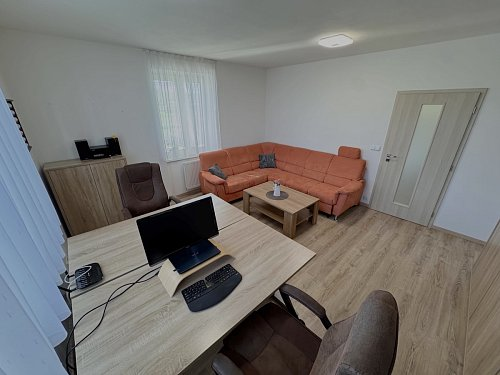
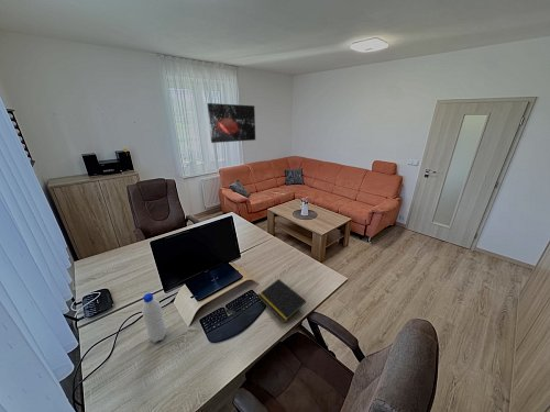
+ wall art [207,102,256,144]
+ water bottle [141,292,168,344]
+ notepad [256,278,307,324]
